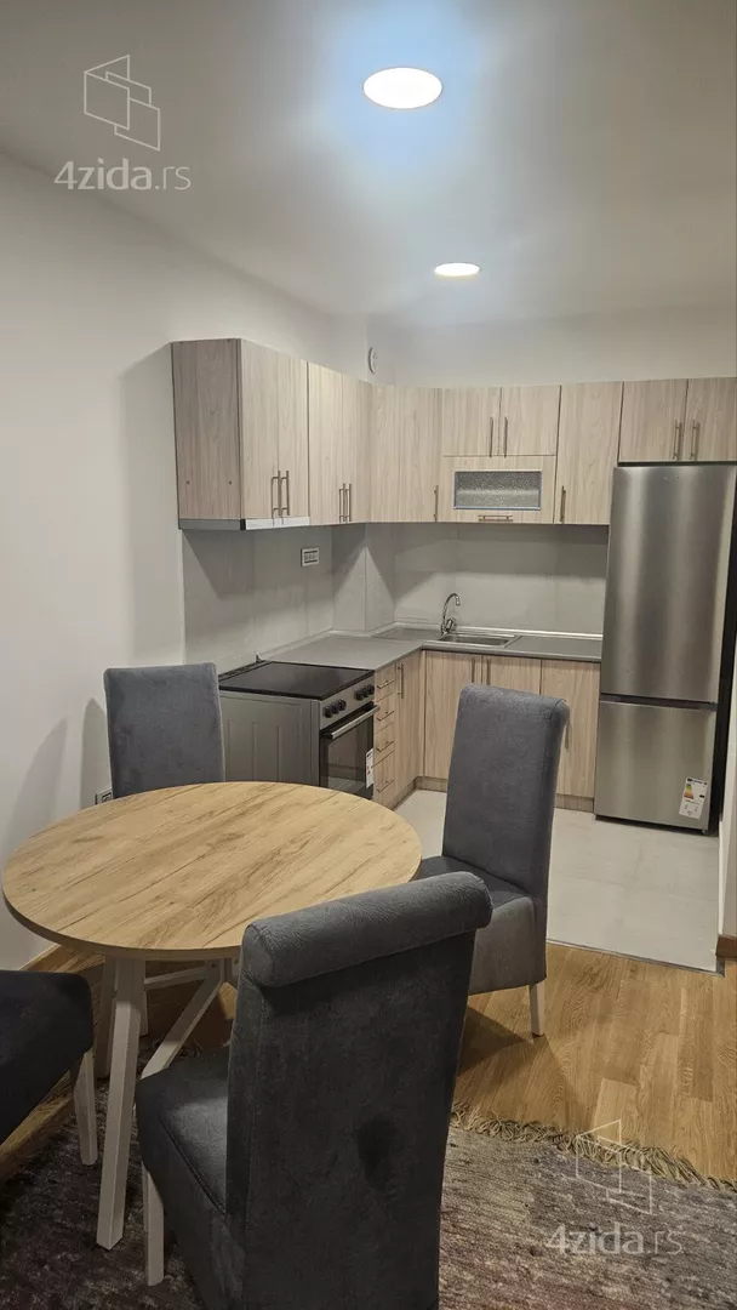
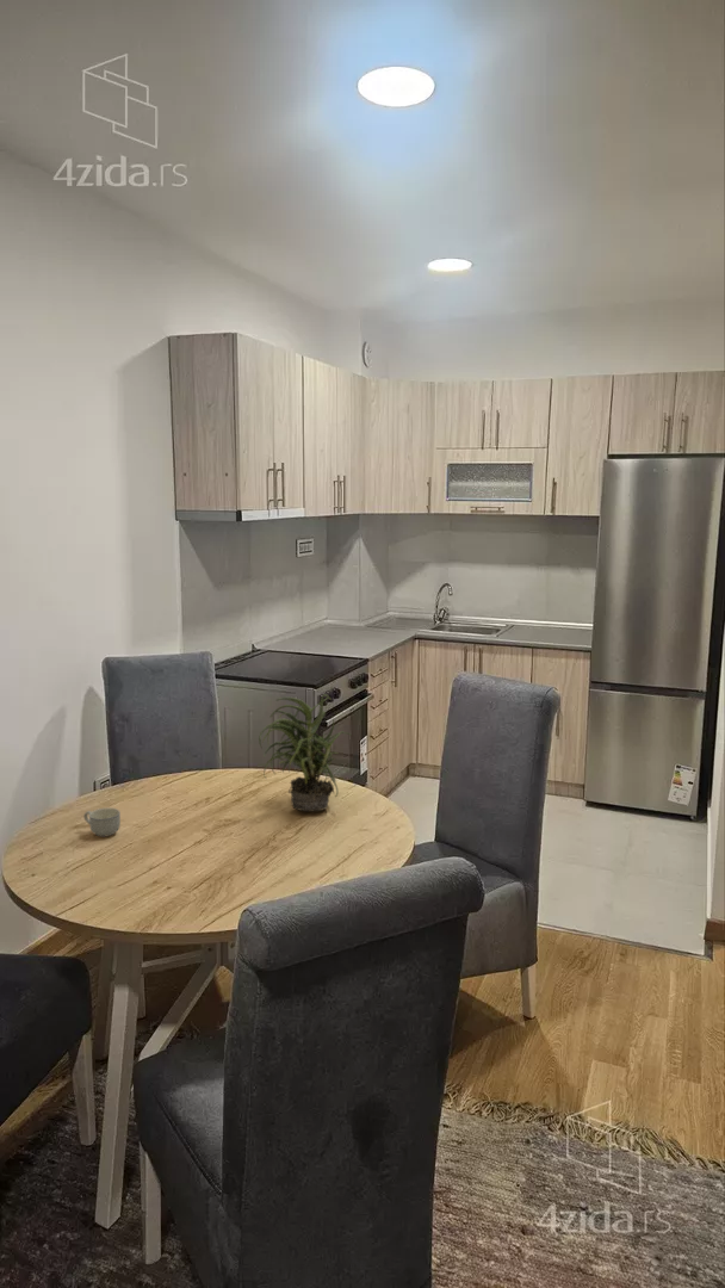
+ potted plant [258,693,352,812]
+ cup [82,806,122,837]
